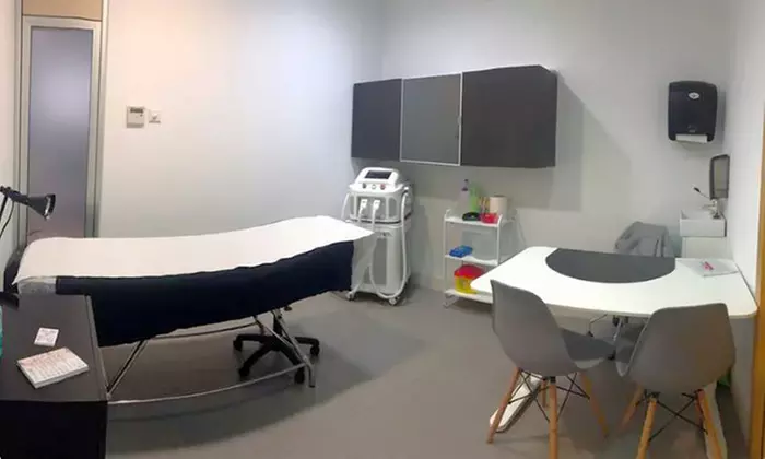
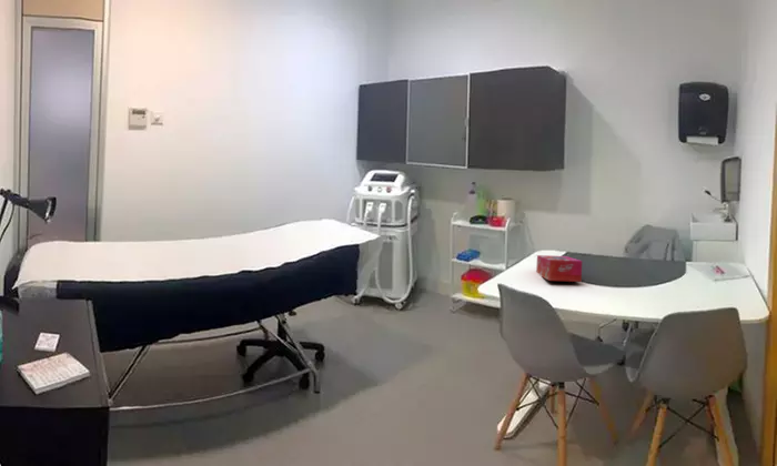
+ tissue box [535,254,583,283]
